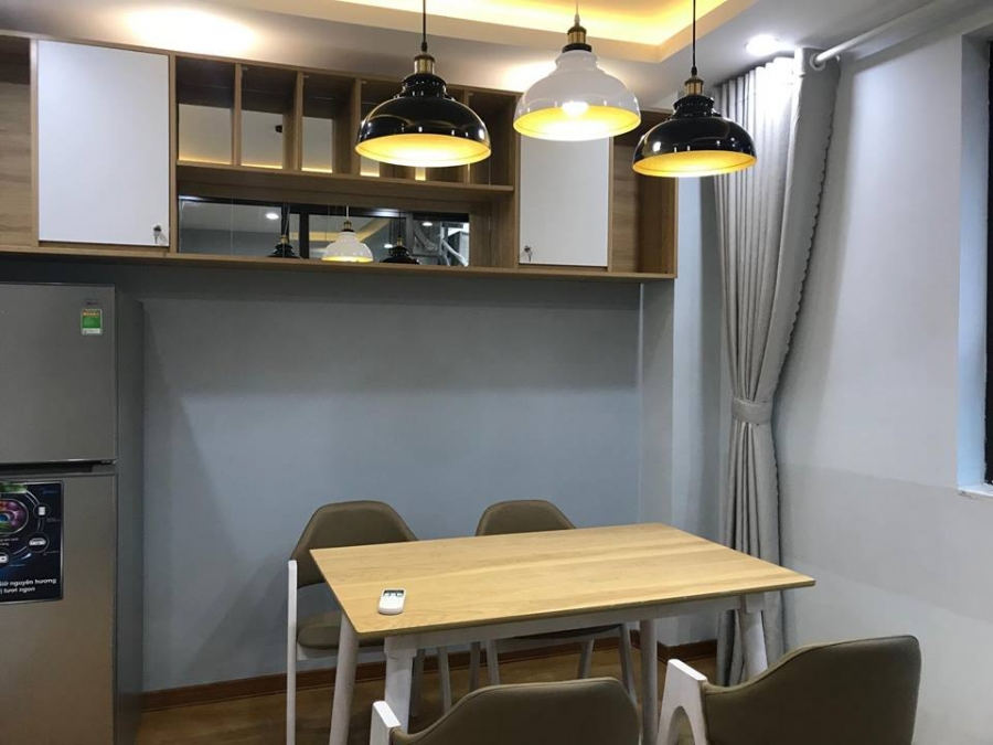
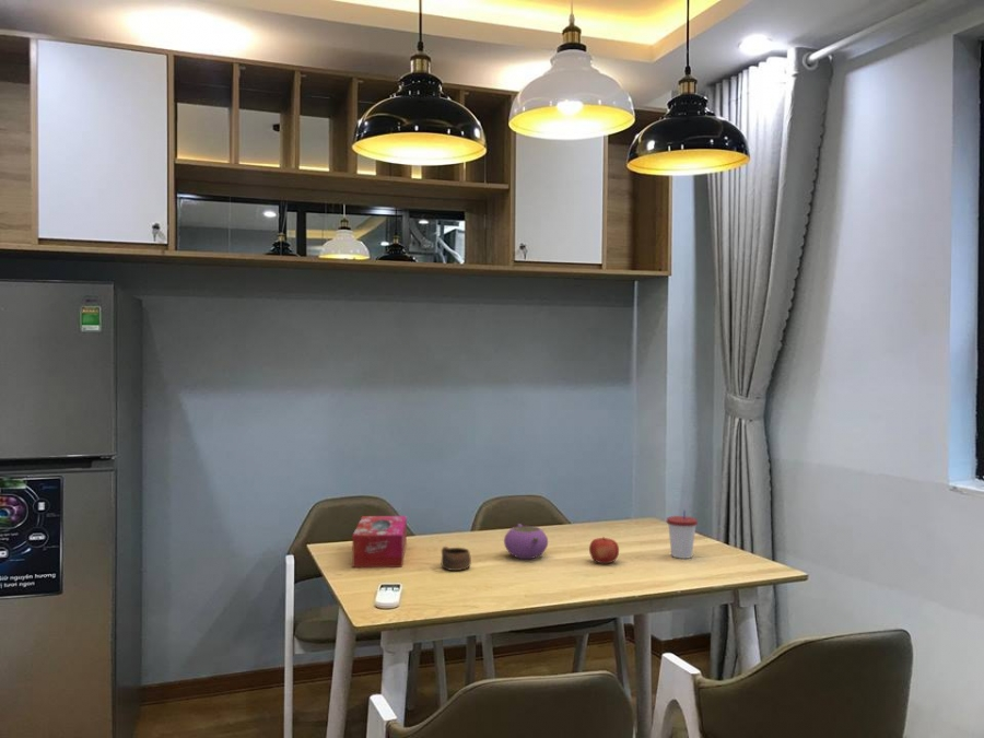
+ cup [666,508,699,560]
+ tissue box [351,515,408,569]
+ cup [441,546,472,572]
+ teapot [503,523,549,560]
+ fruit [588,536,620,564]
